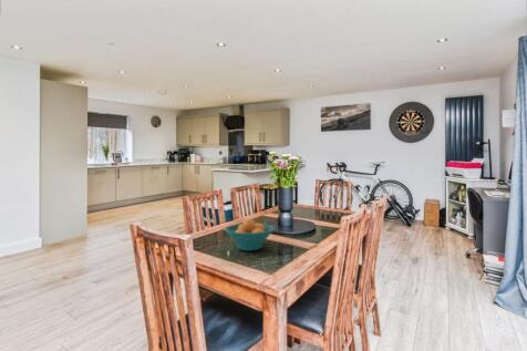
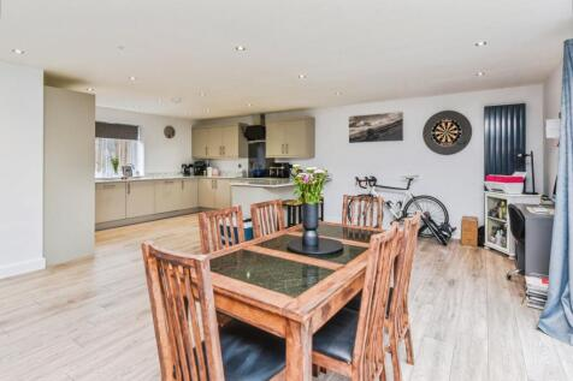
- fruit bowl [224,218,276,251]
